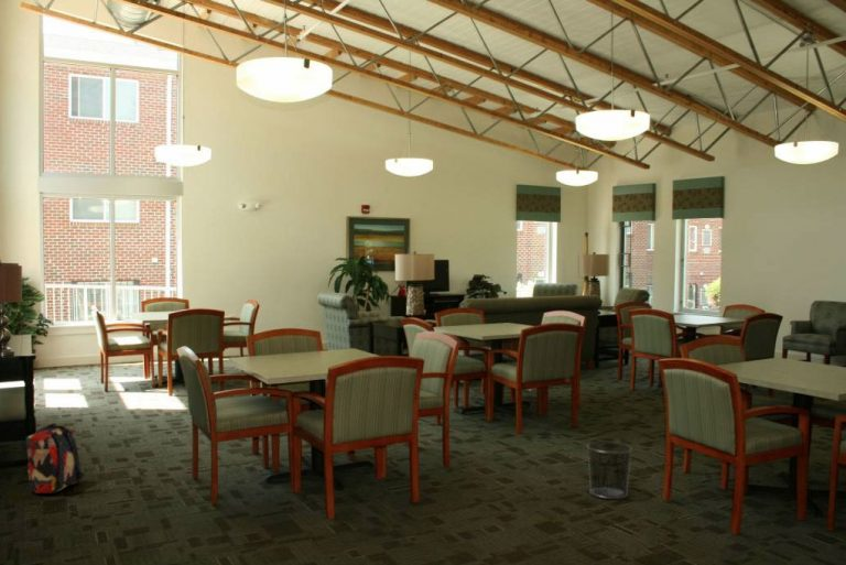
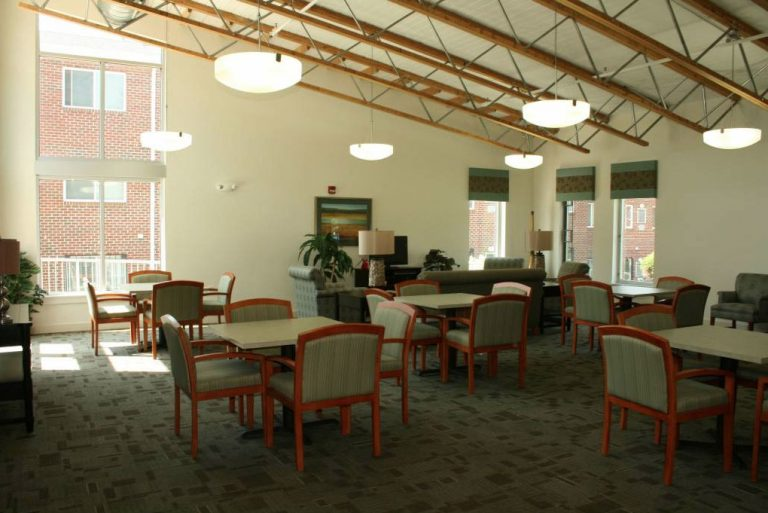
- waste bin [586,441,633,500]
- backpack [25,422,86,495]
